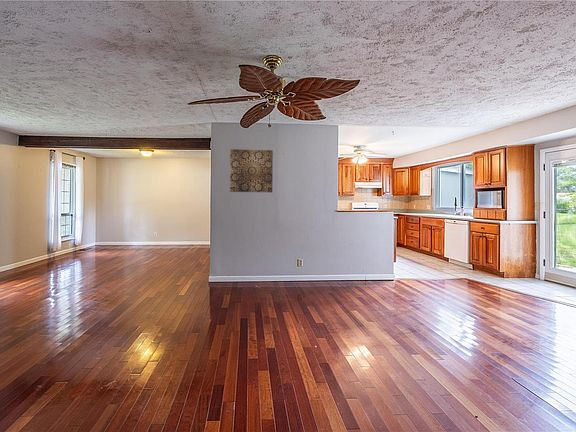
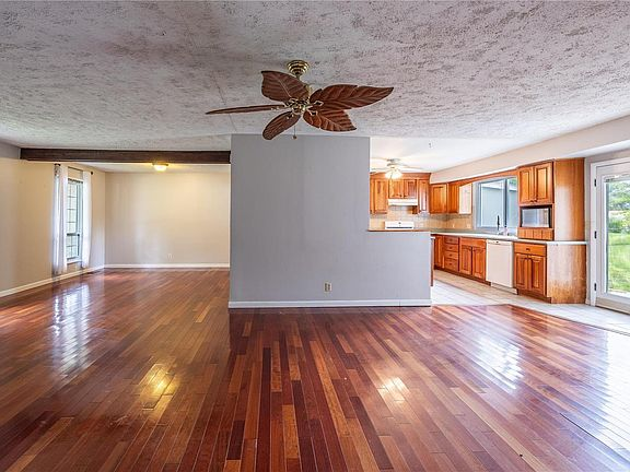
- wall art [229,148,274,193]
